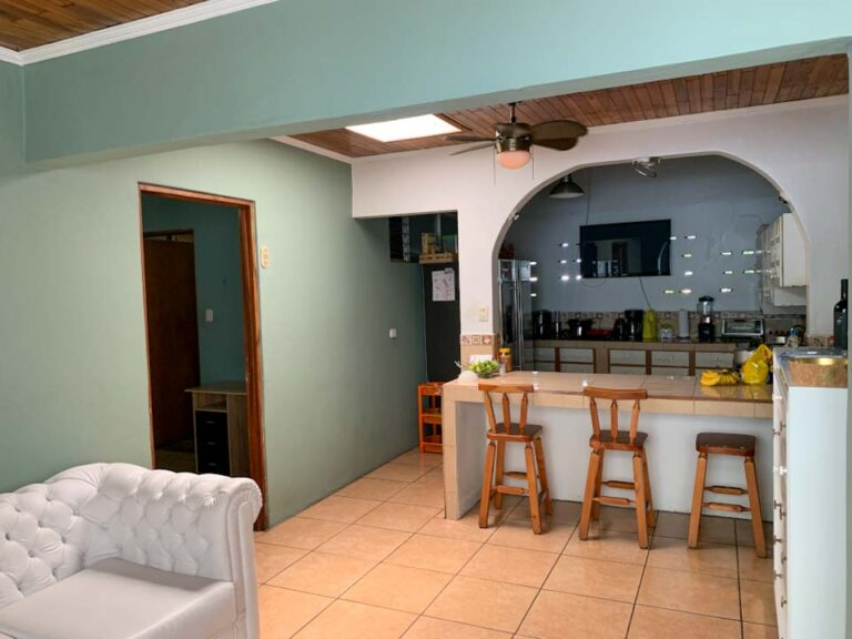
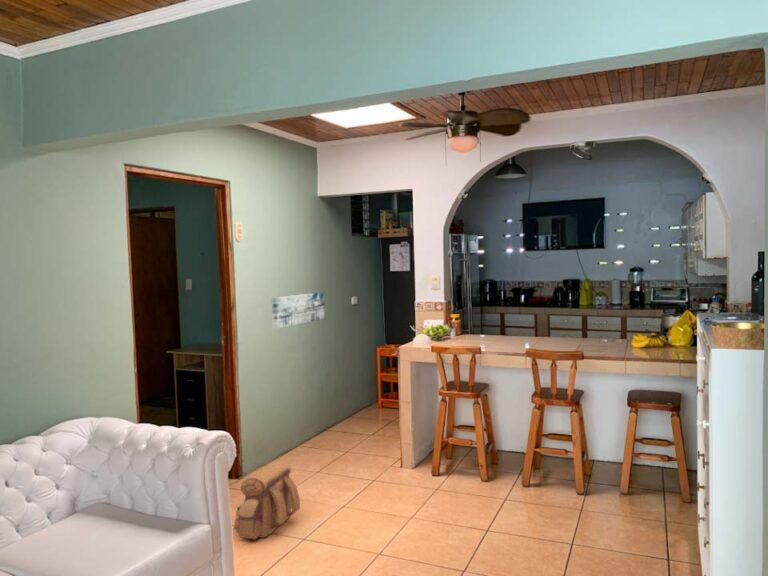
+ backpack [233,460,301,541]
+ wall art [271,291,326,330]
